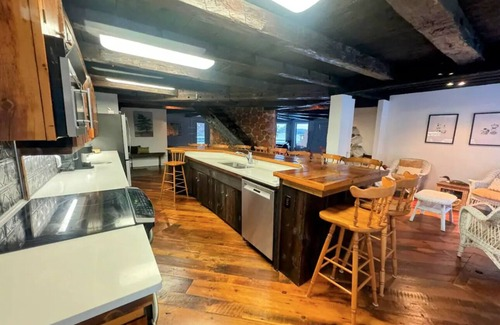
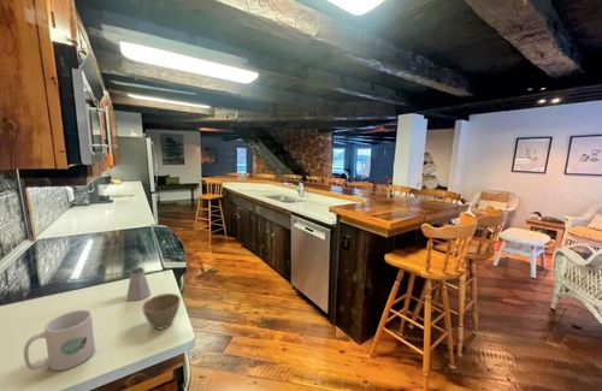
+ saltshaker [125,266,152,302]
+ mug [23,309,96,372]
+ flower pot [141,292,182,331]
